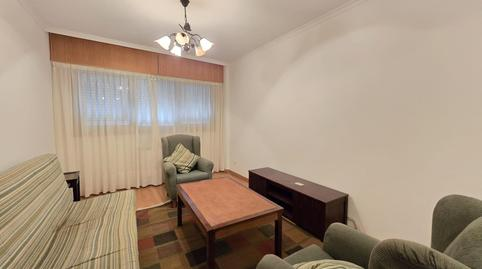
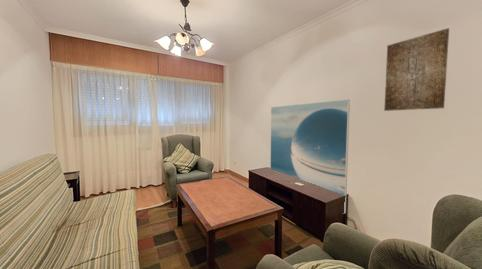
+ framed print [269,98,351,215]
+ wall art [383,27,450,112]
